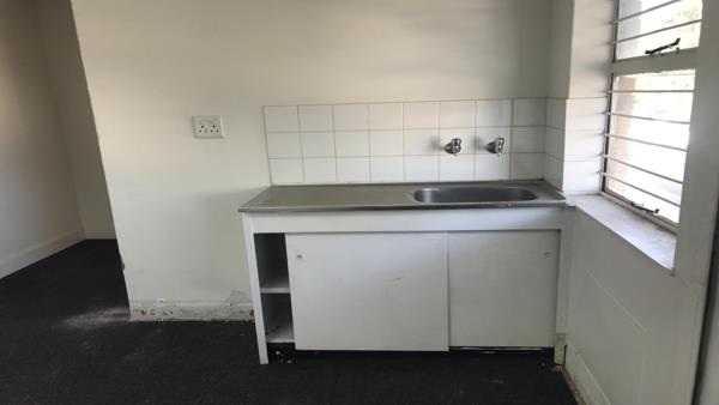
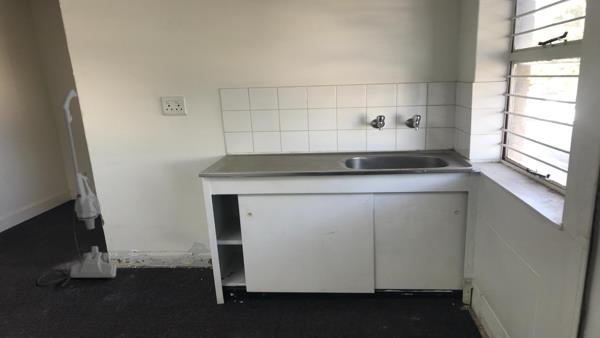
+ vacuum cleaner [36,88,118,287]
